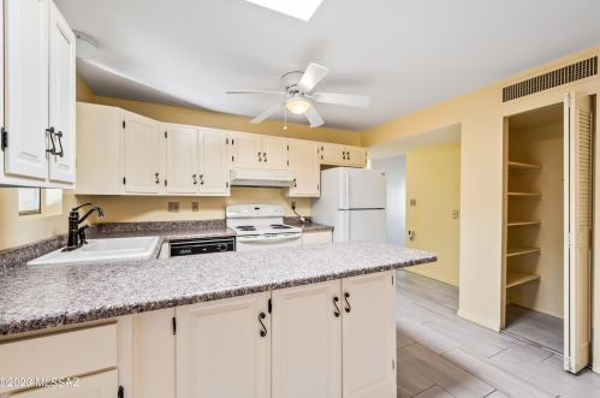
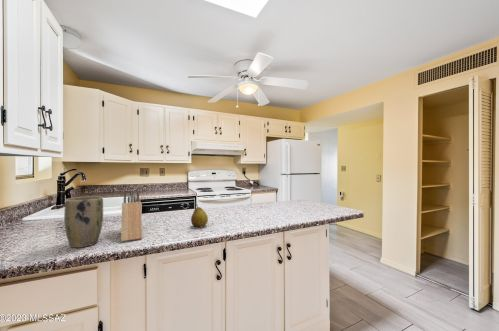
+ plant pot [63,195,104,249]
+ fruit [190,203,209,228]
+ knife block [120,190,143,243]
